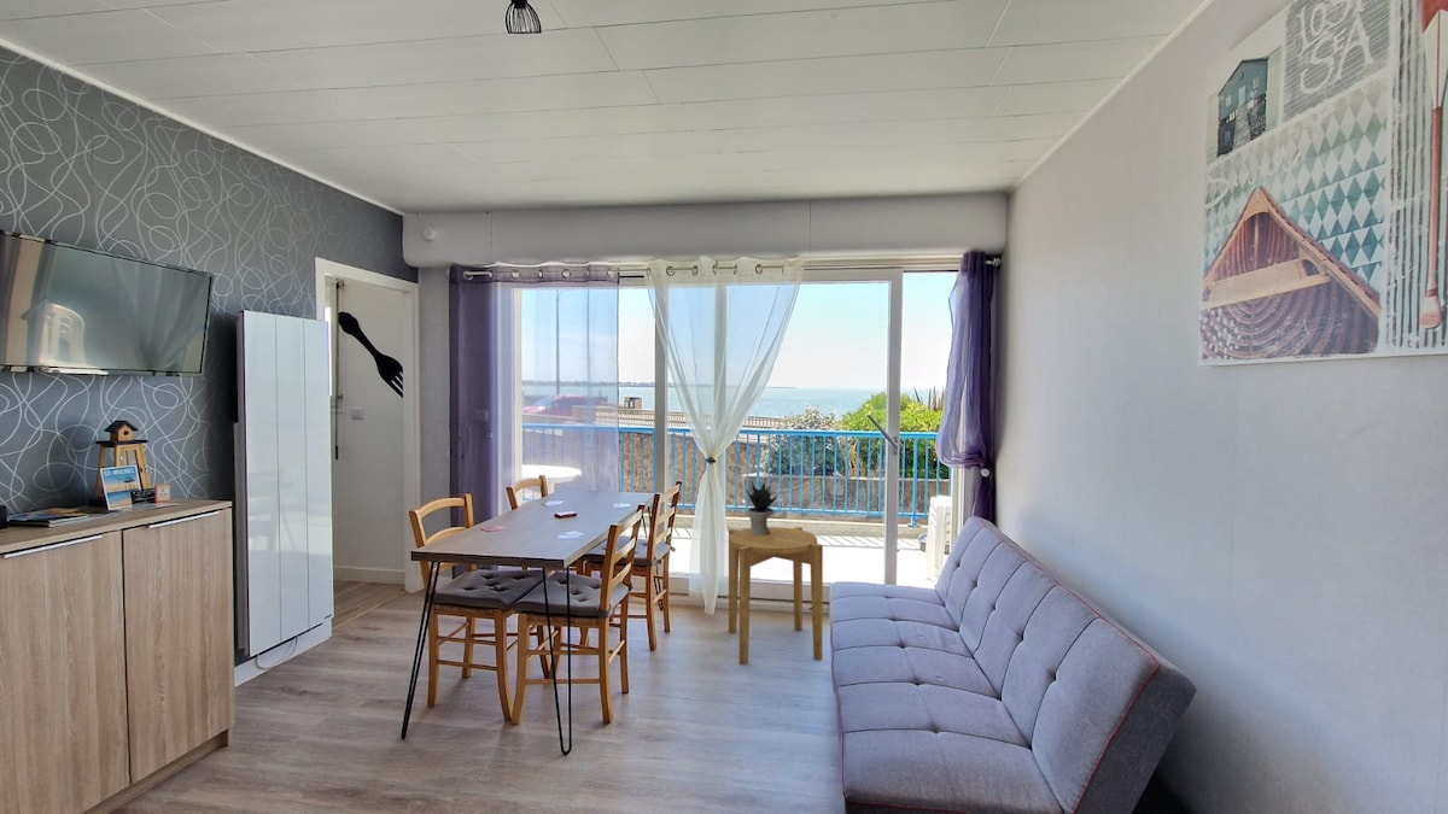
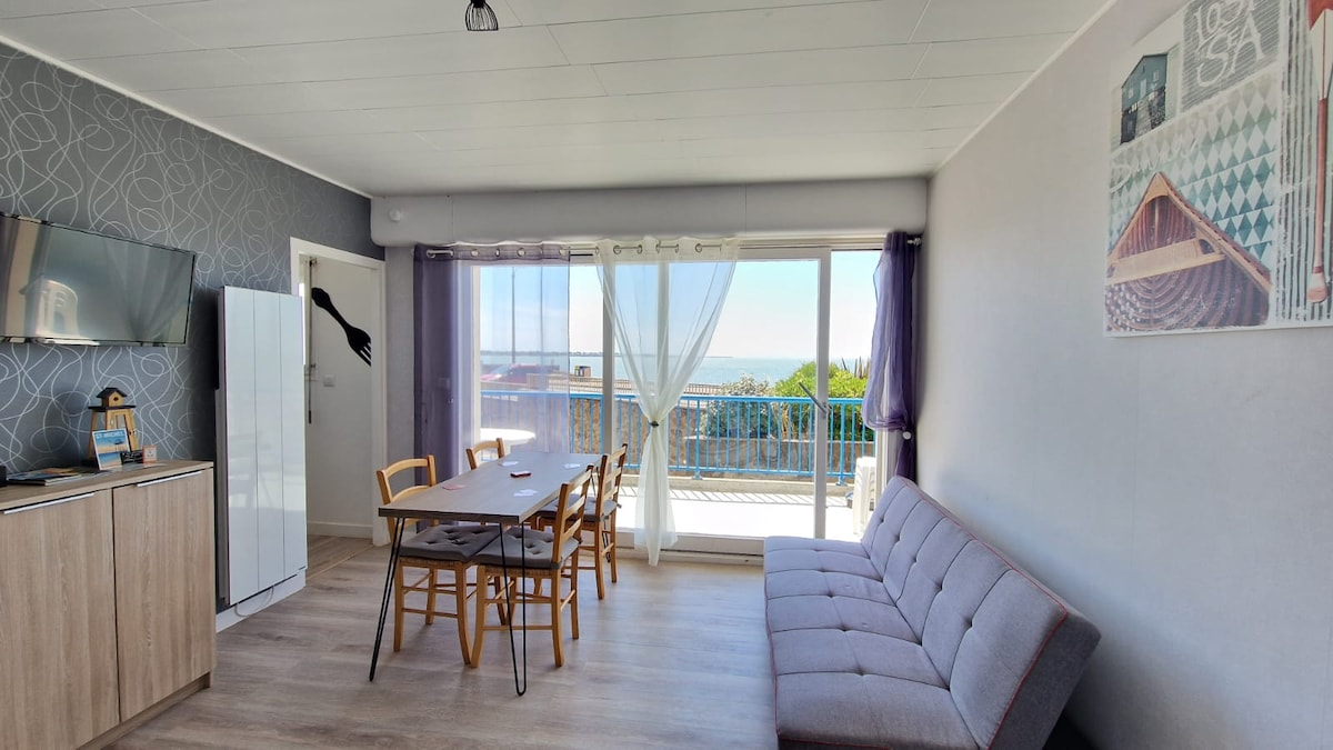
- potted plant [745,480,782,535]
- side table [728,526,824,666]
